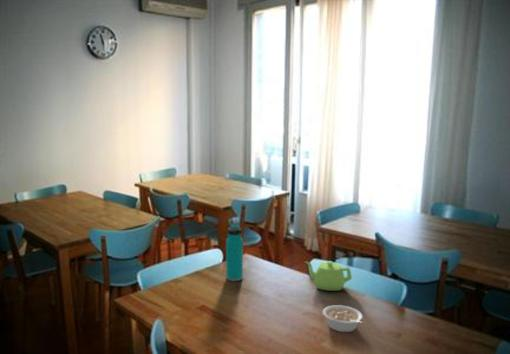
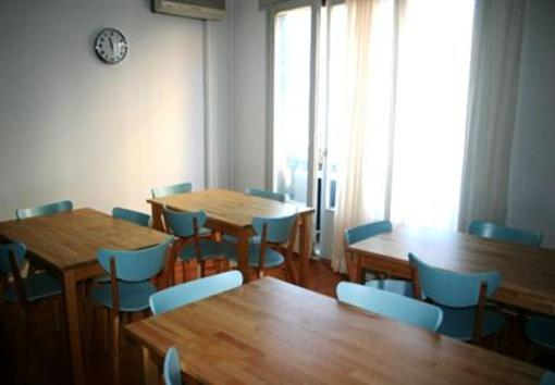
- legume [322,304,363,333]
- water bottle [225,222,244,282]
- teapot [305,260,353,292]
